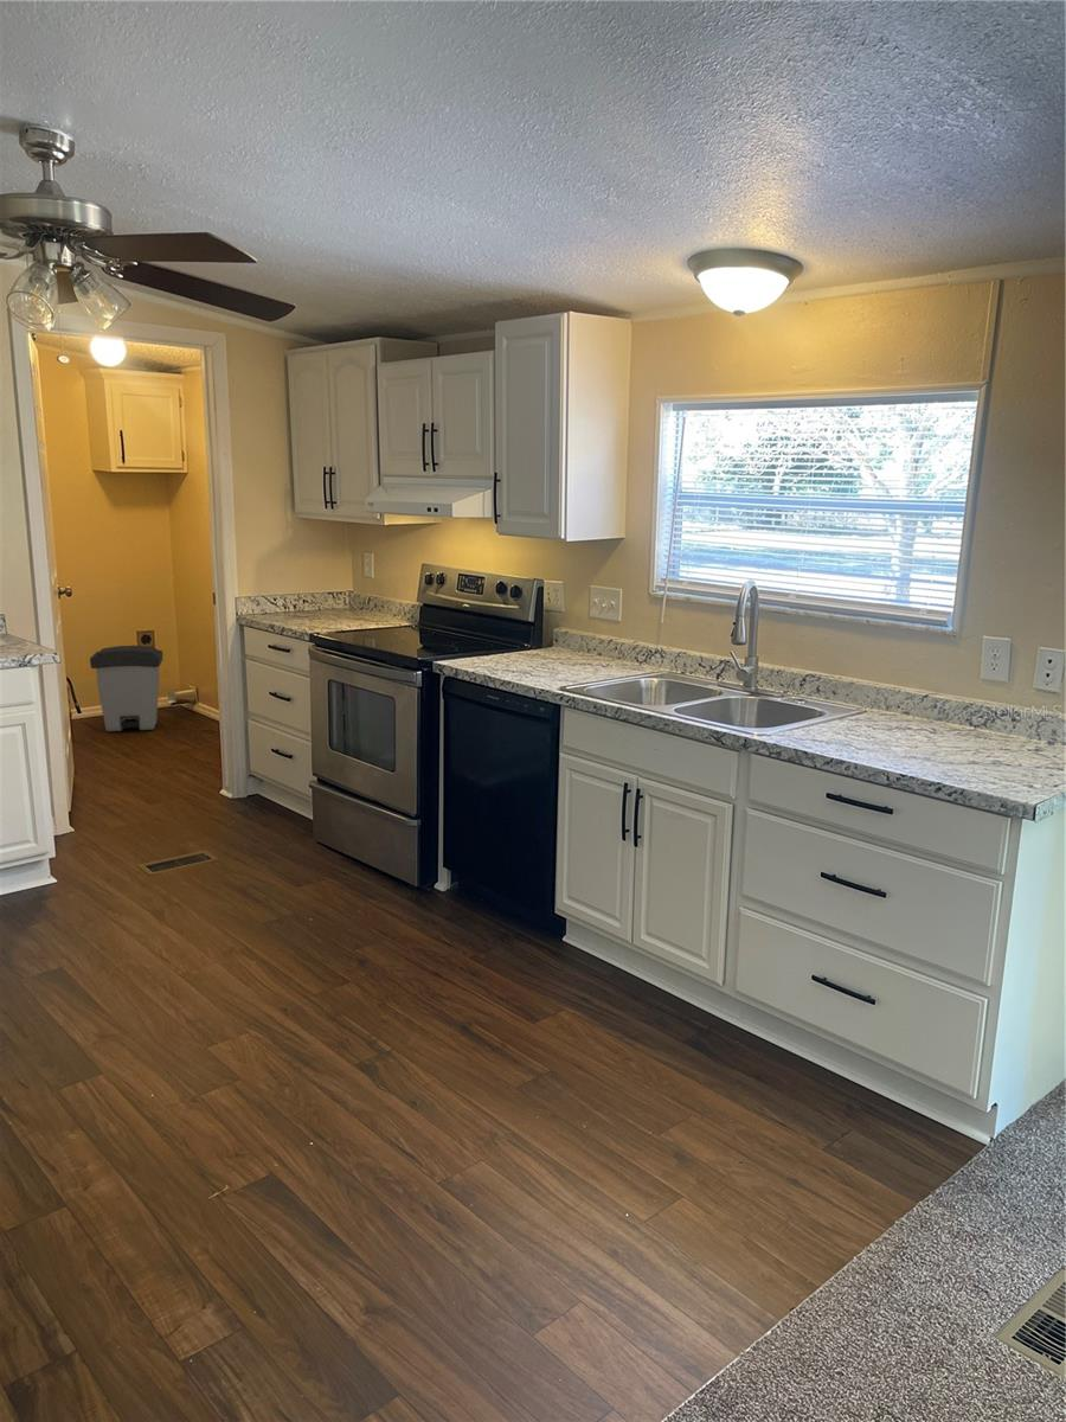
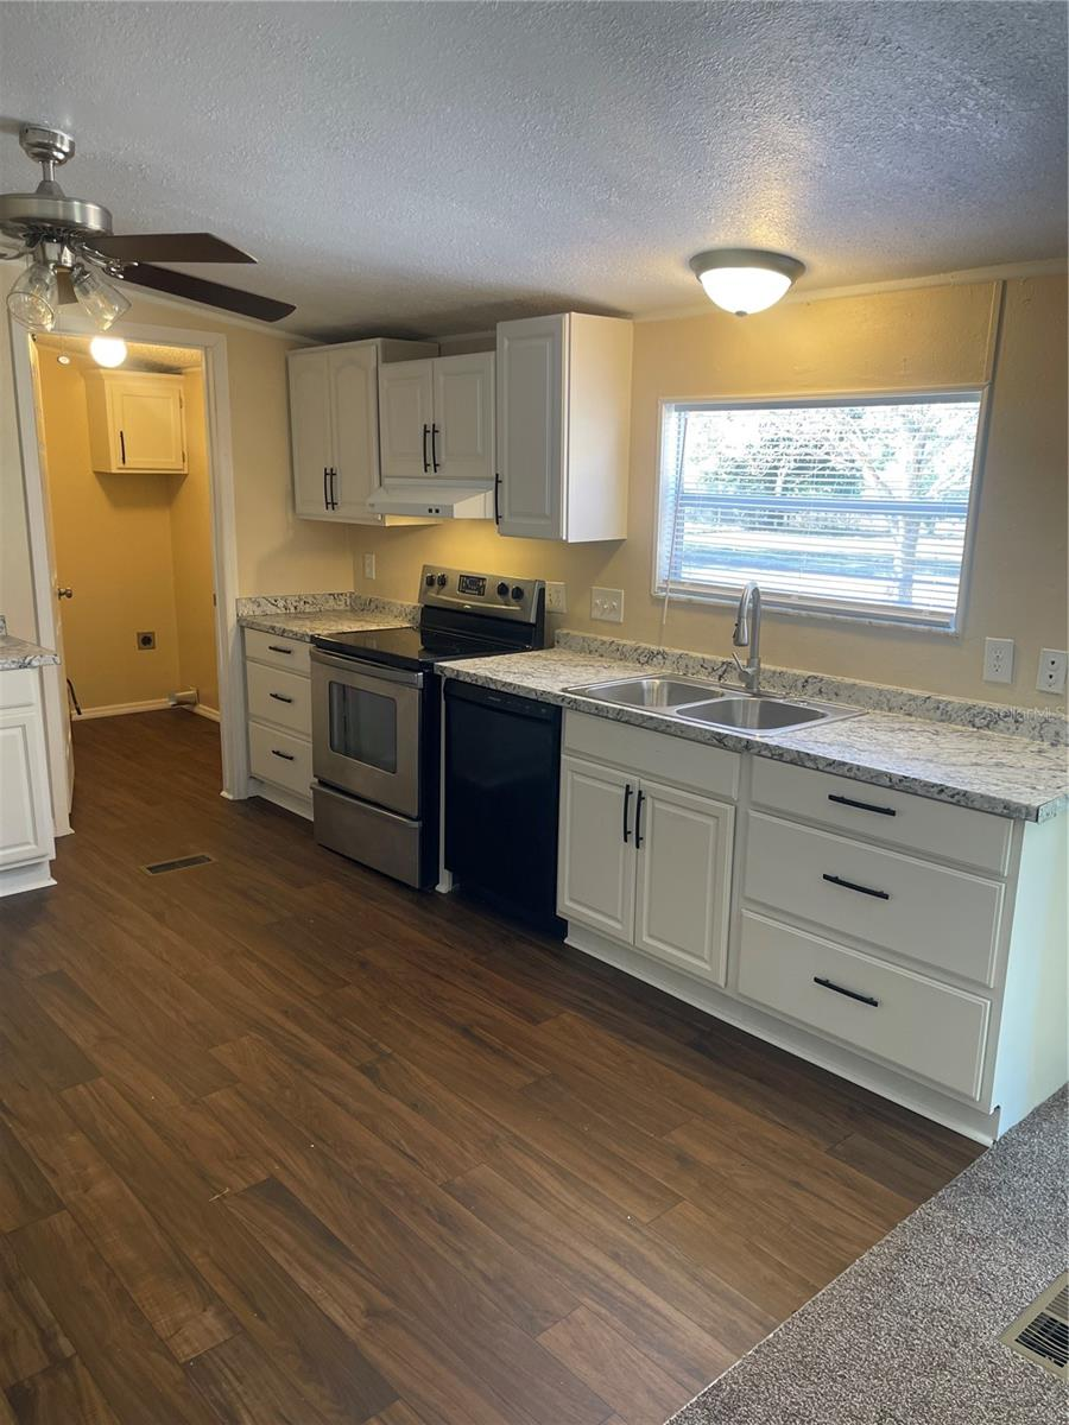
- trash can [89,645,163,732]
